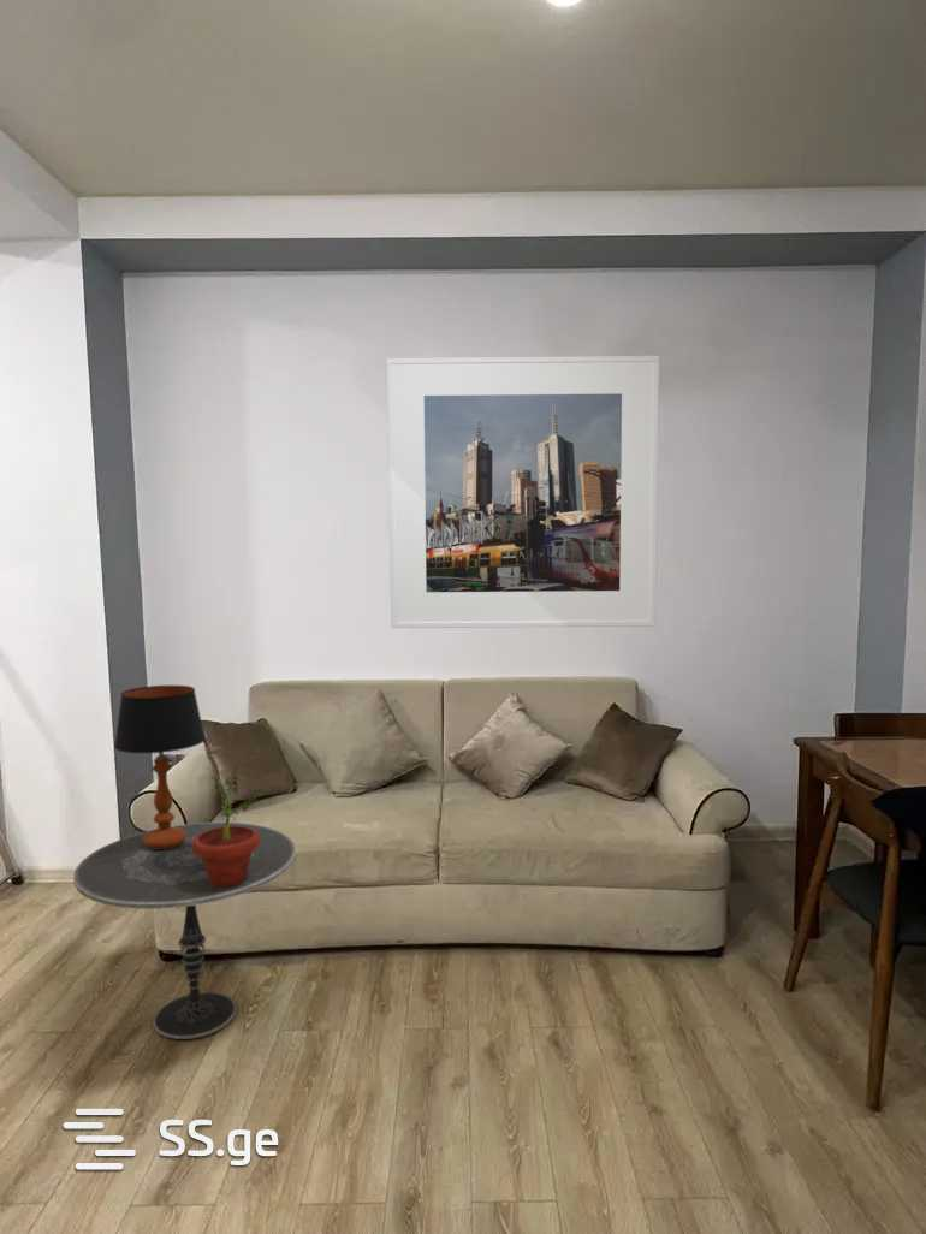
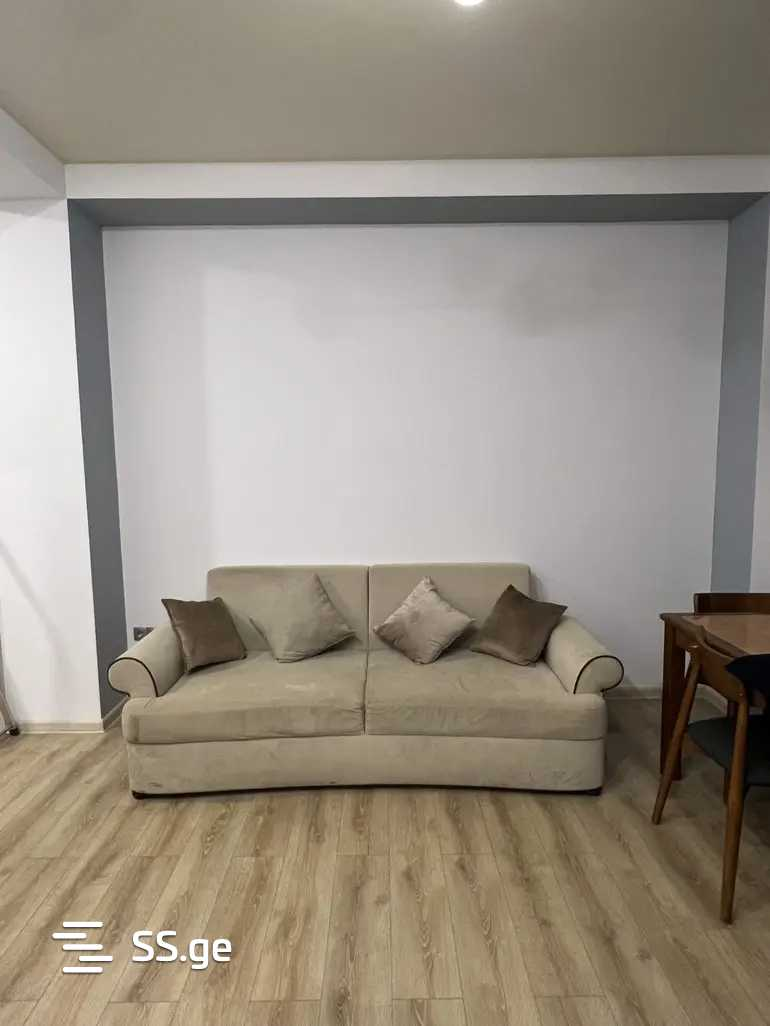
- side table [72,821,297,1040]
- potted plant [192,776,262,886]
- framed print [386,355,660,629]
- table lamp [113,684,207,849]
